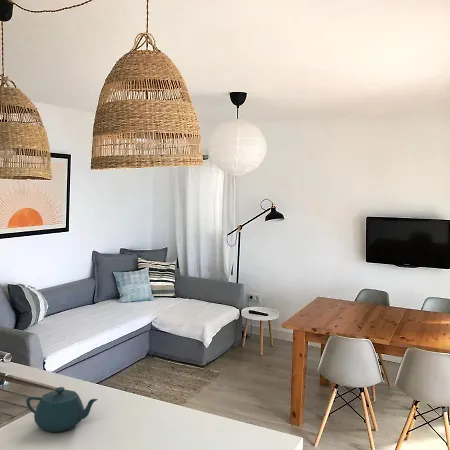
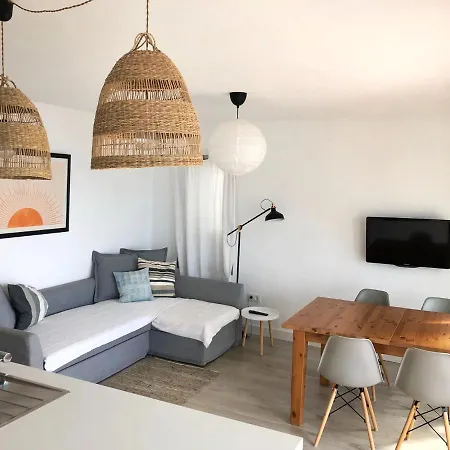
- teapot [25,386,99,433]
